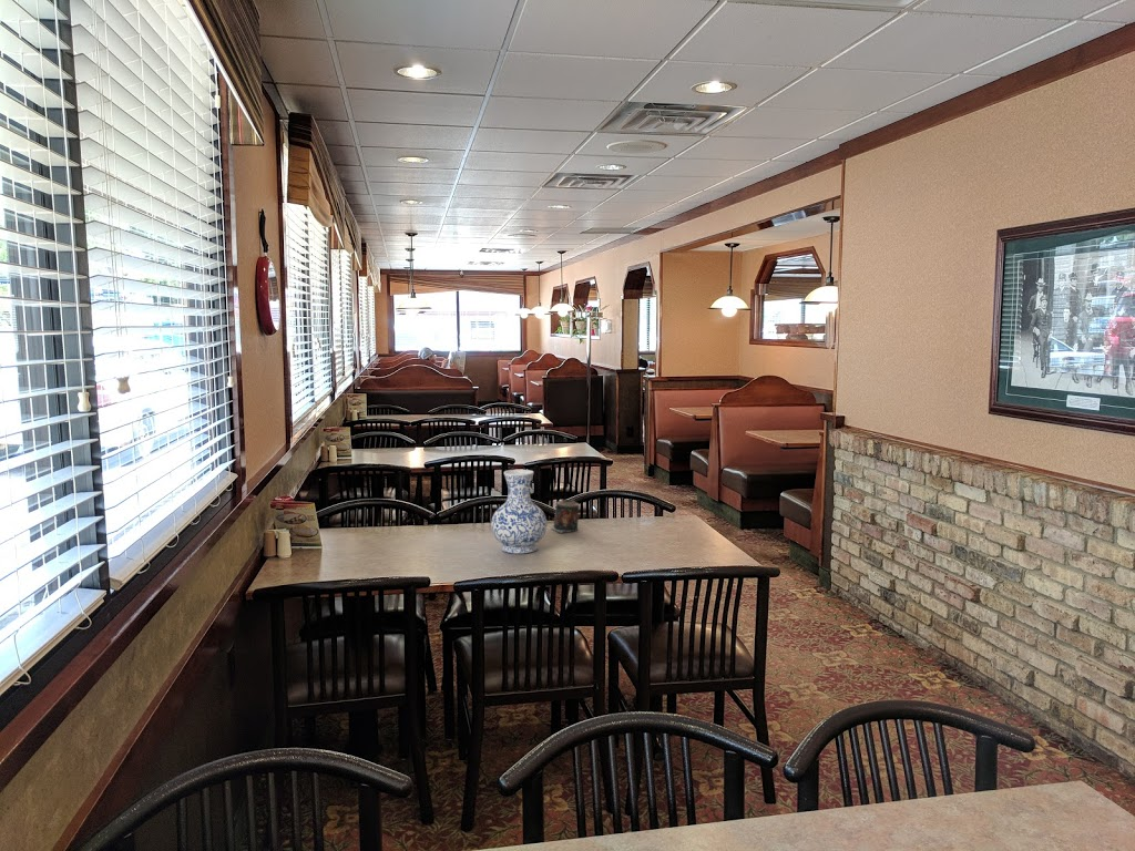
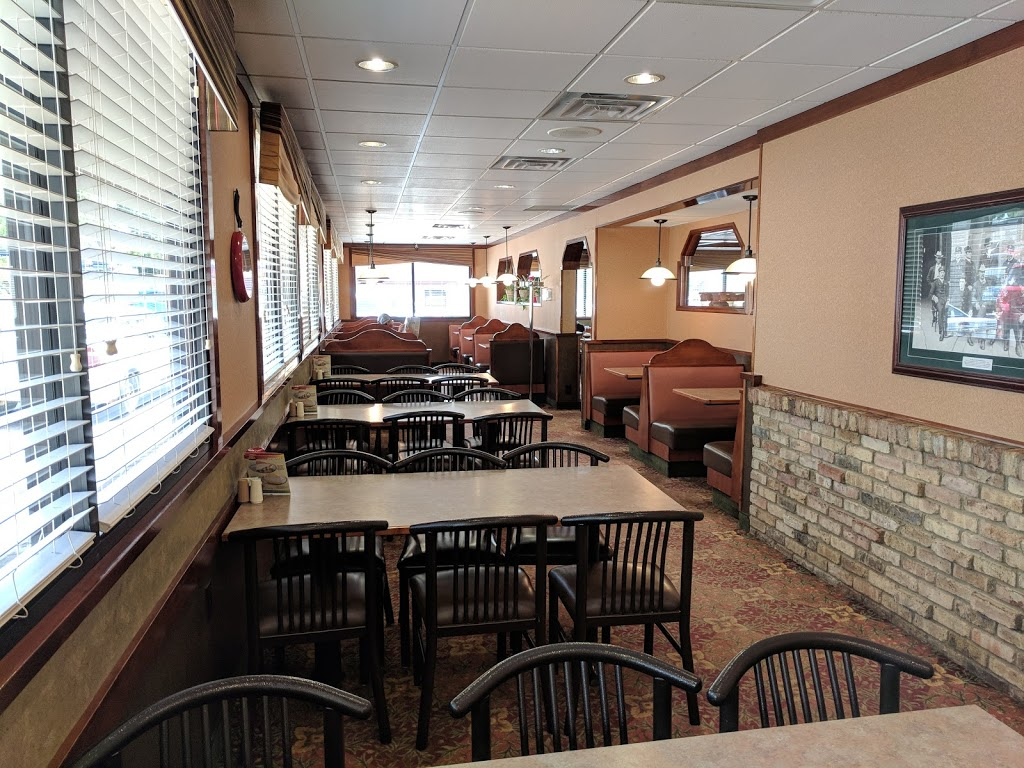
- vase [490,469,549,555]
- candle [550,499,581,534]
